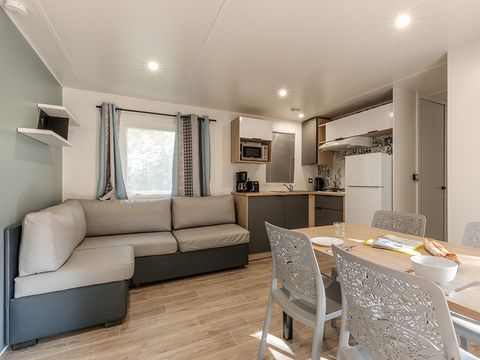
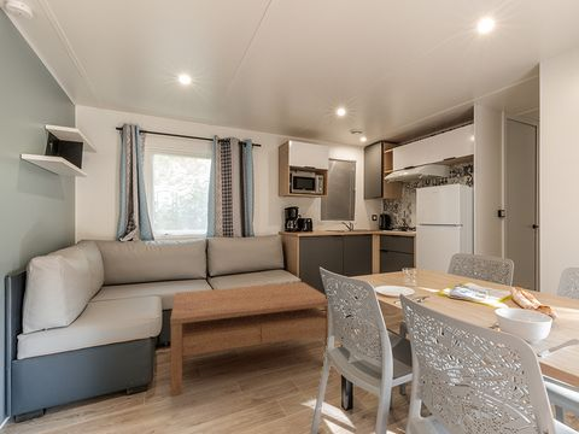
+ coffee table [169,281,329,398]
